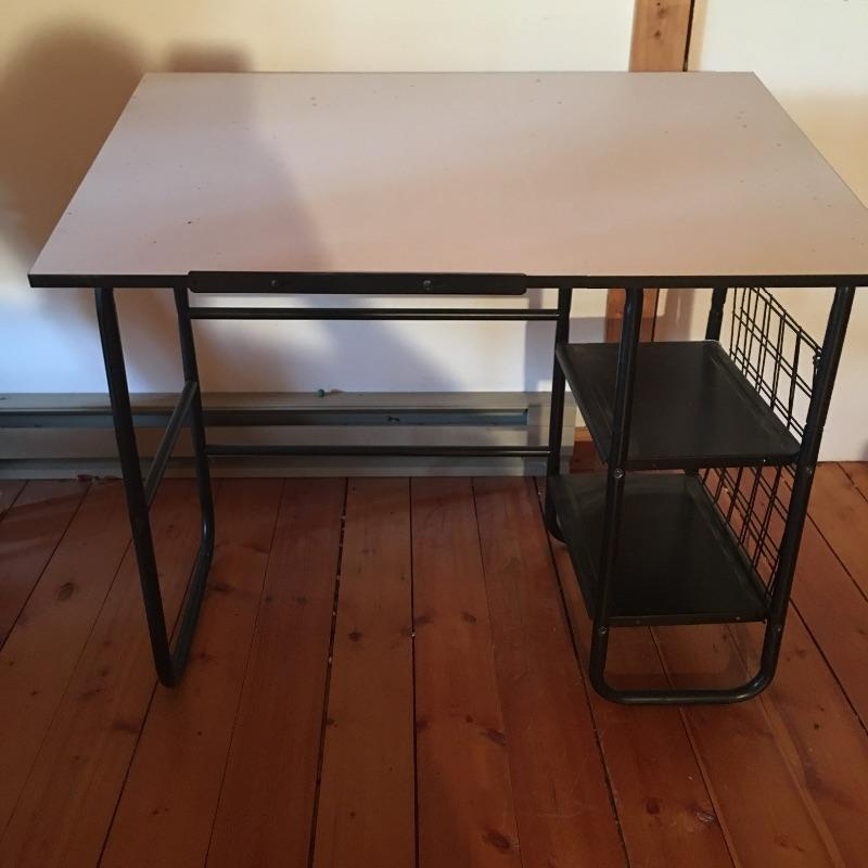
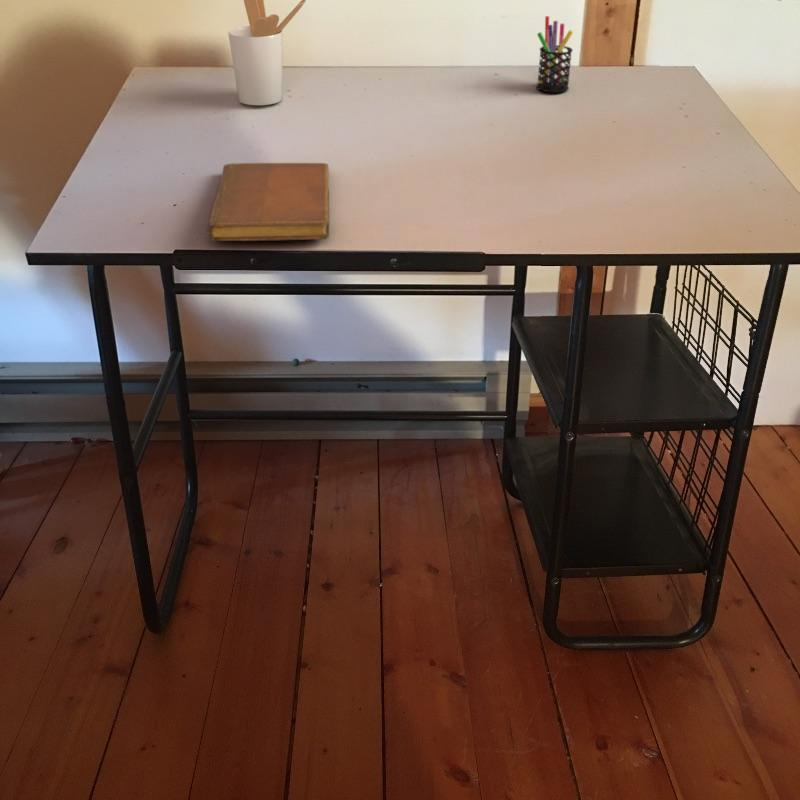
+ notebook [207,162,330,242]
+ utensil holder [227,0,307,106]
+ pen holder [536,15,574,94]
